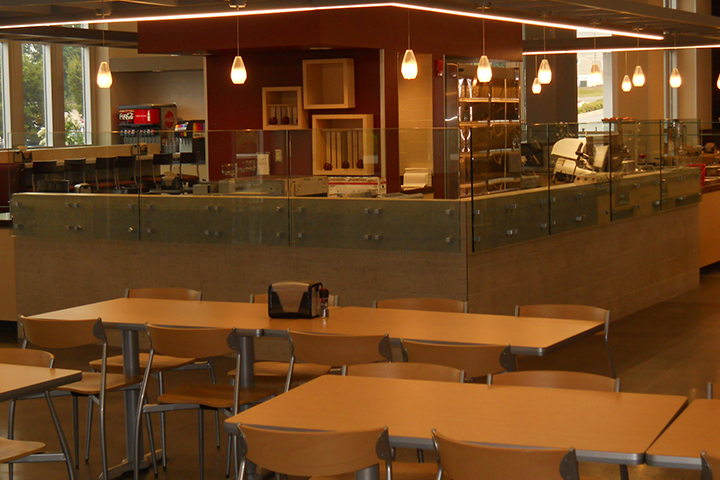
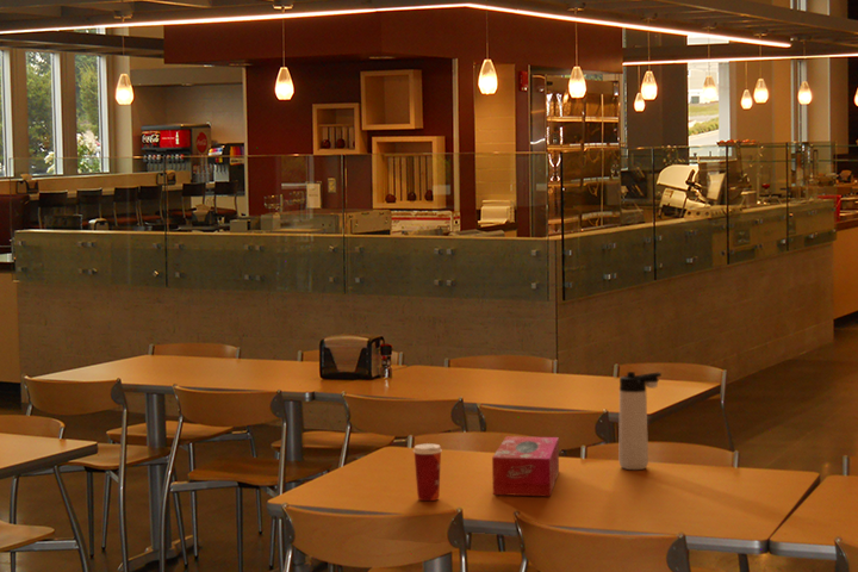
+ thermos bottle [618,371,663,471]
+ tissue box [491,435,560,497]
+ paper cup [412,442,443,502]
